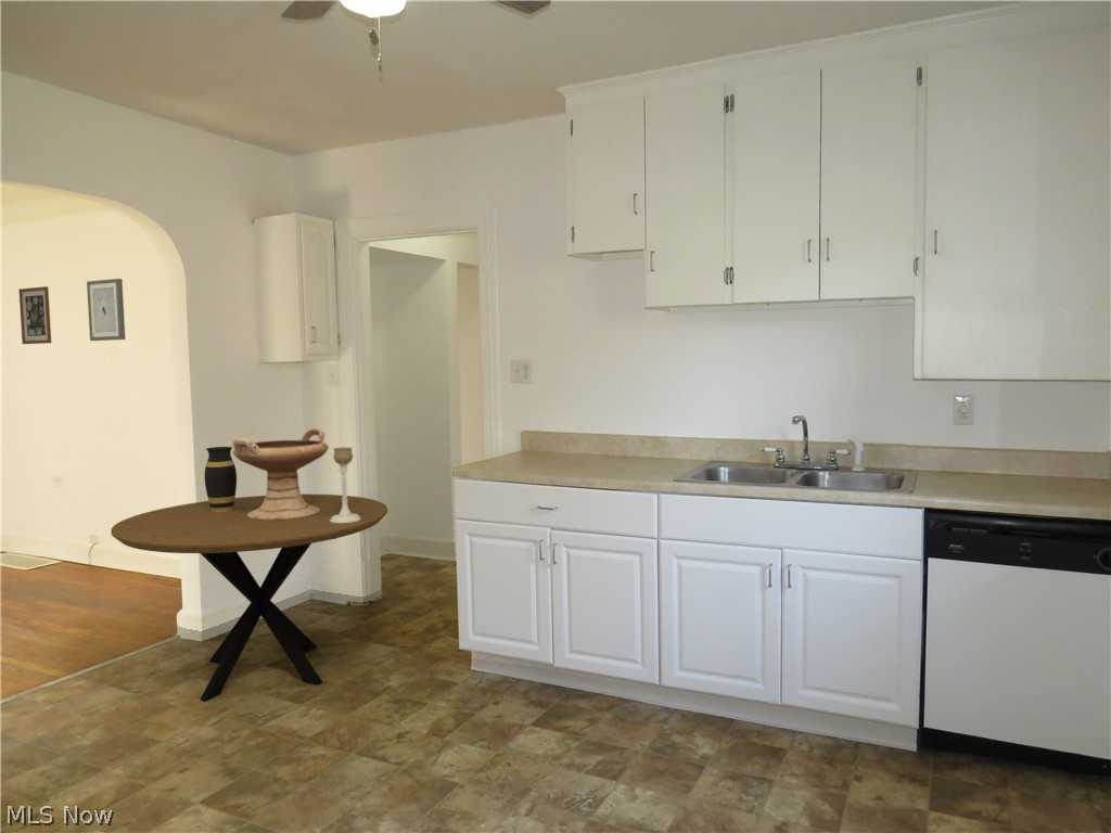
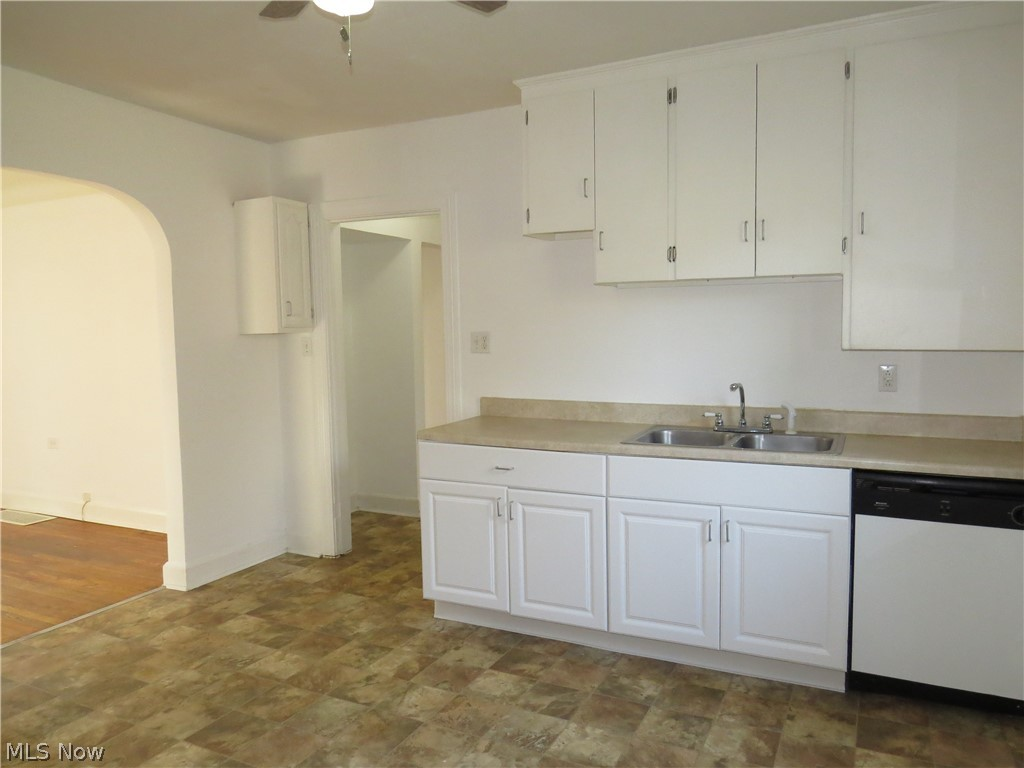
- candle holder [330,446,360,523]
- vase [204,446,238,512]
- wall art [17,285,52,345]
- dining table [110,494,388,702]
- wall art [86,278,126,342]
- decorative bowl [232,427,330,521]
